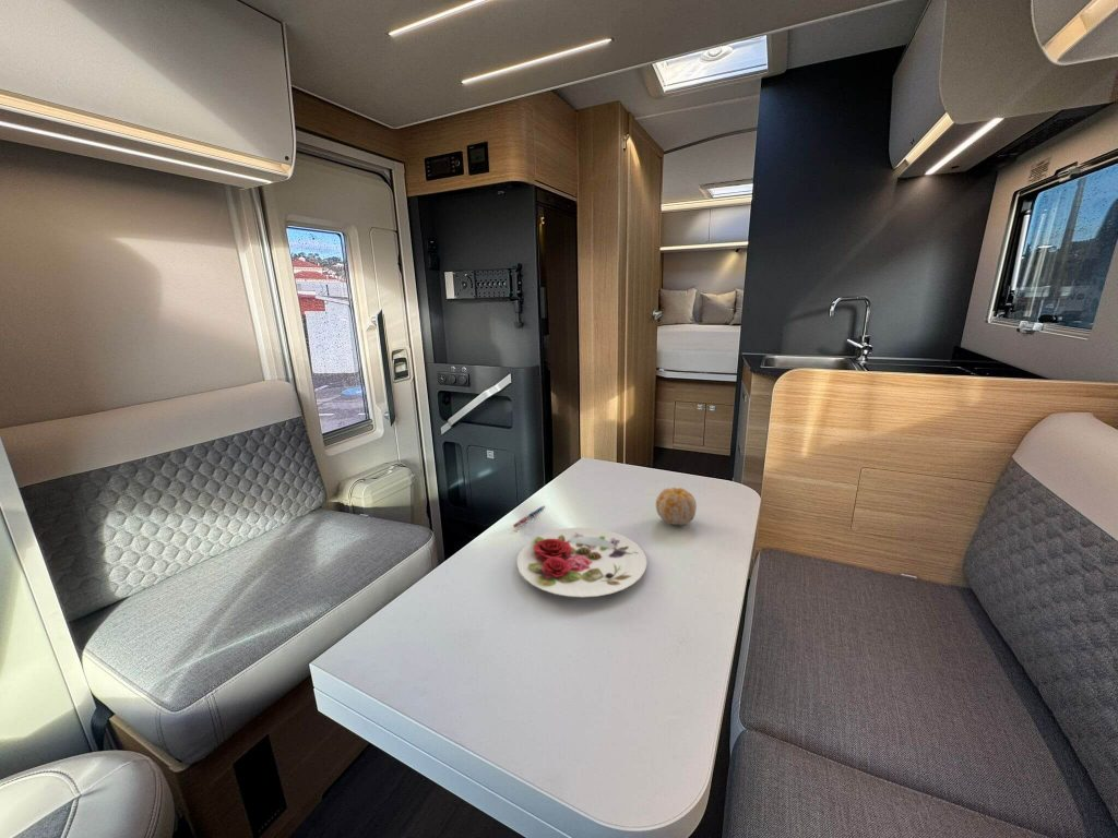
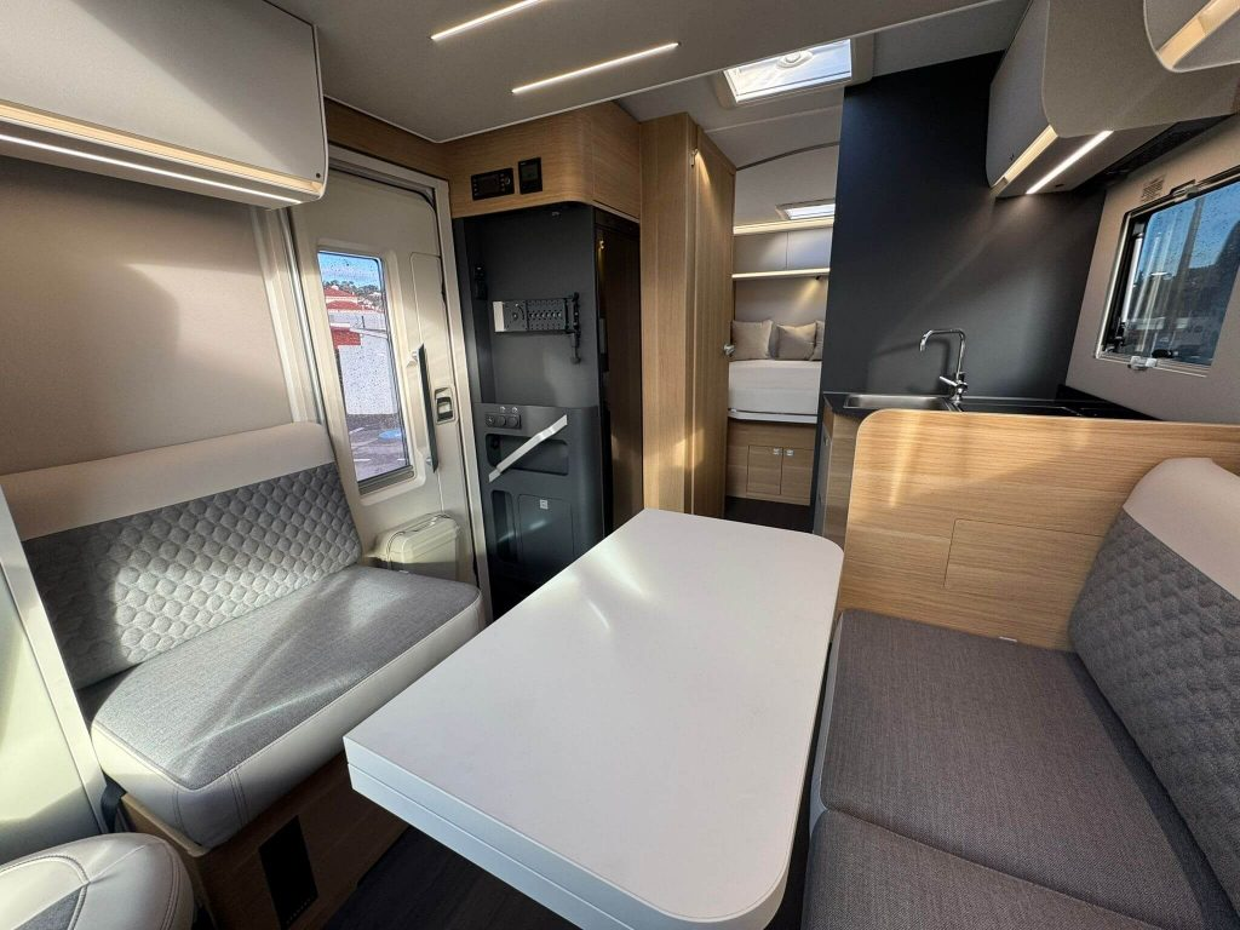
- pen [512,505,546,528]
- fruit [655,487,698,526]
- plate [515,527,647,599]
